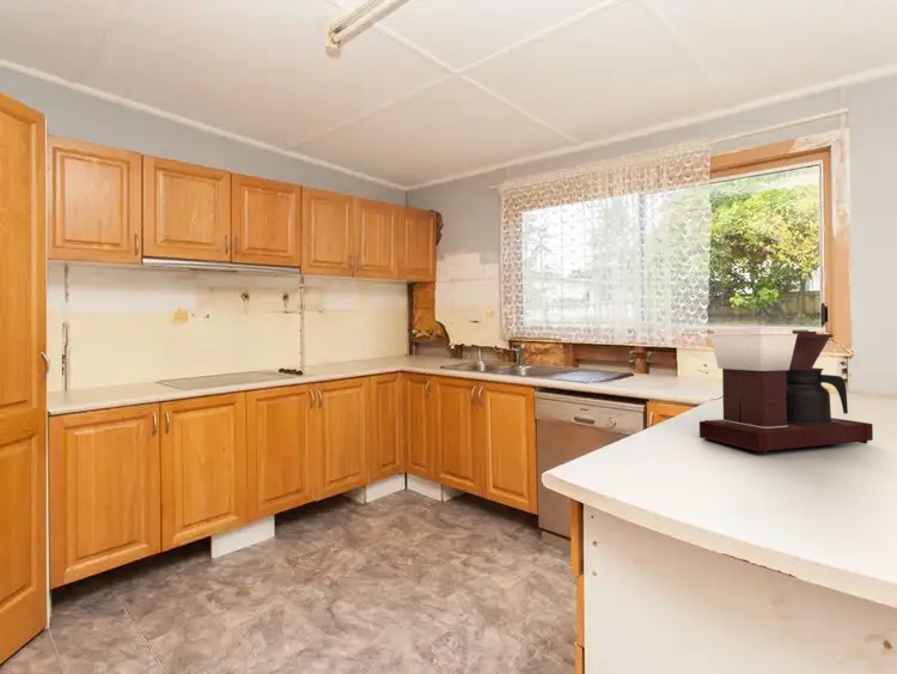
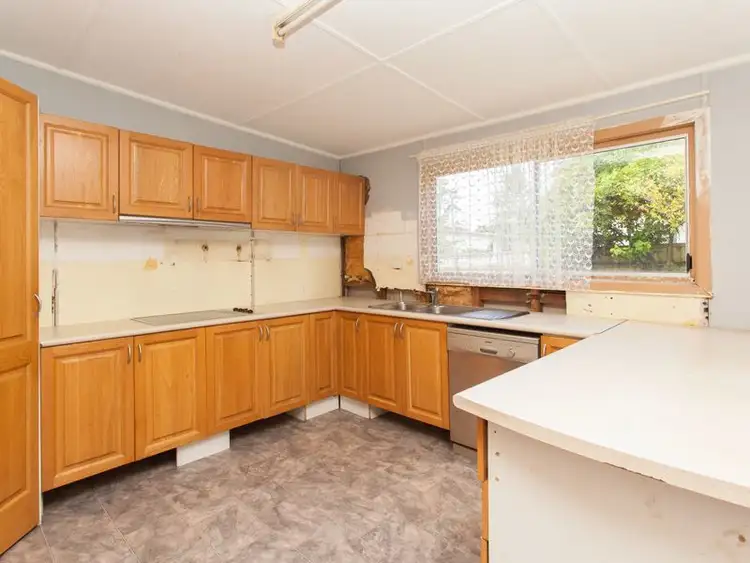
- coffee maker [698,327,874,455]
